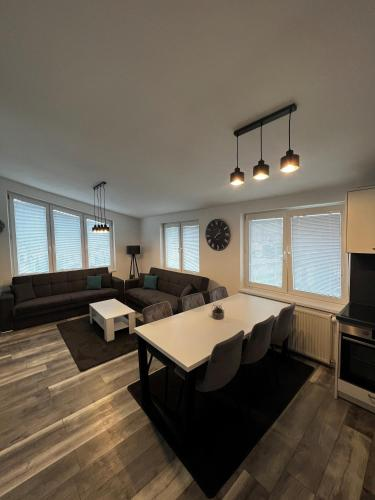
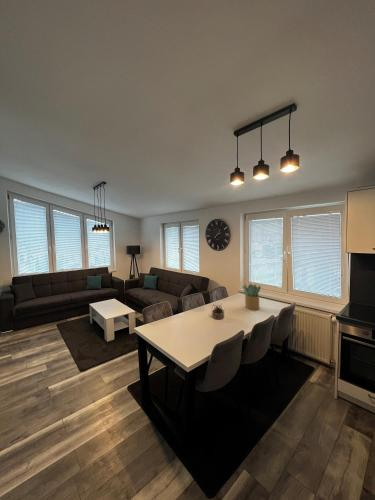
+ potted plant [242,283,262,311]
